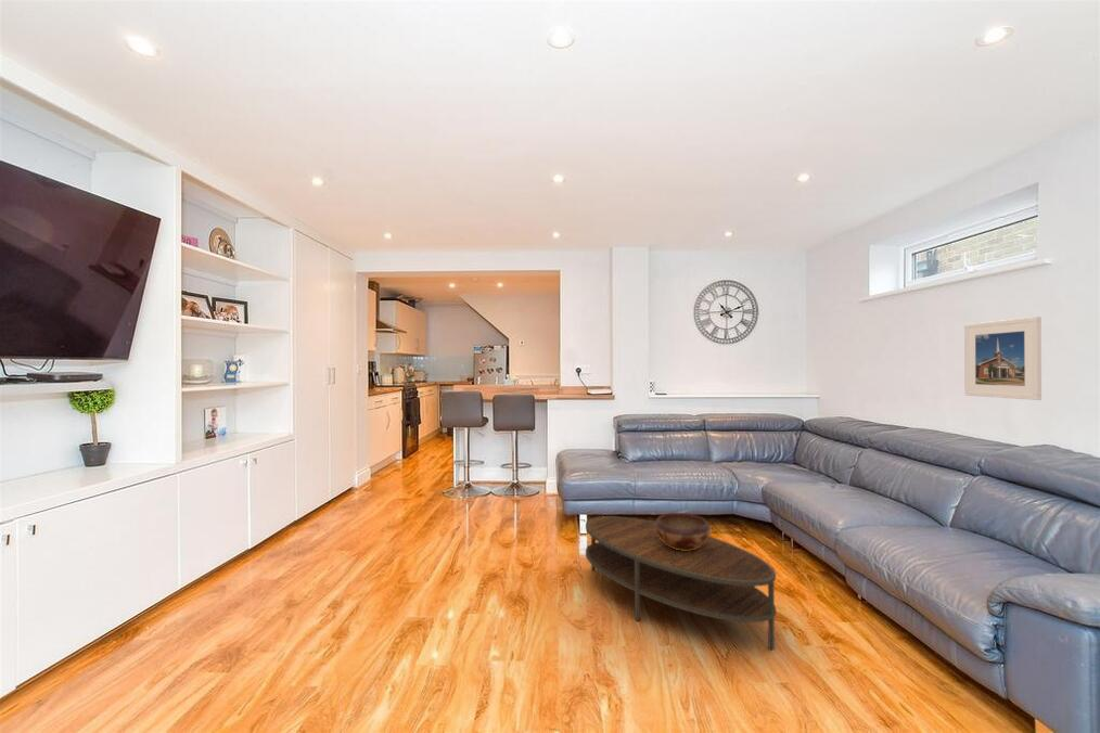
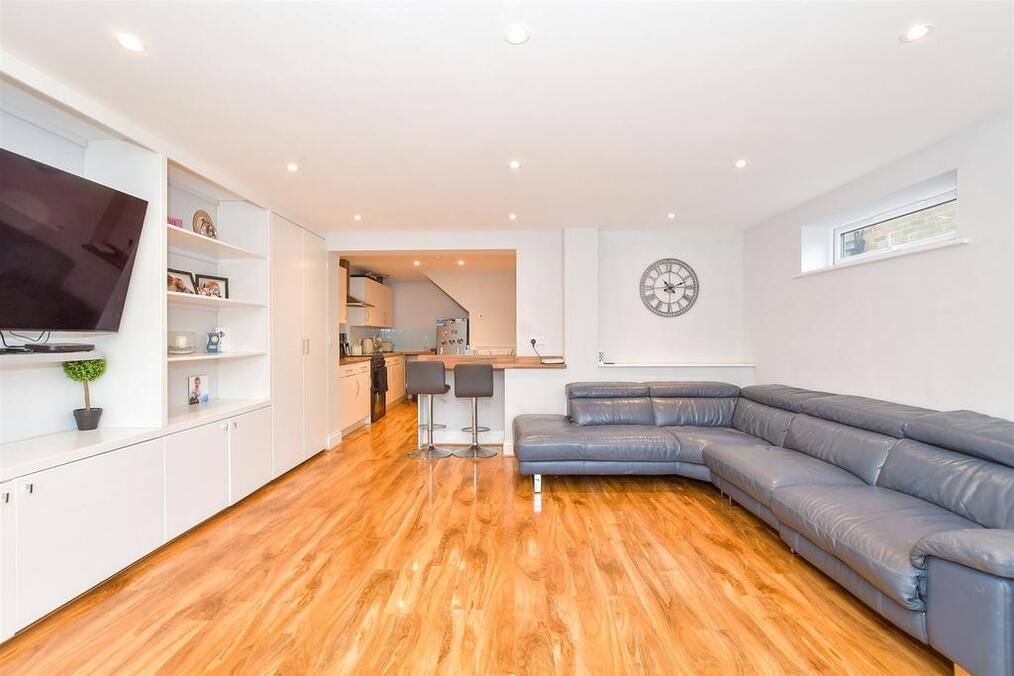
- coffee table [585,515,777,651]
- decorative bowl [654,512,712,551]
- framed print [963,316,1043,401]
